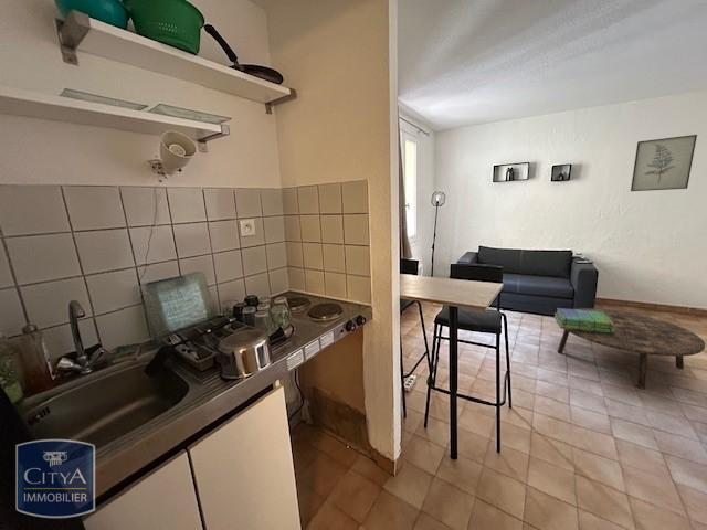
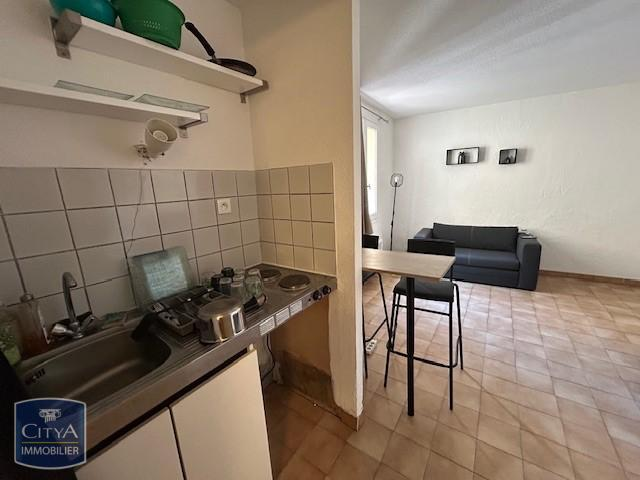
- wall art [630,134,698,192]
- coffee table [556,307,706,391]
- stack of books [553,307,615,335]
